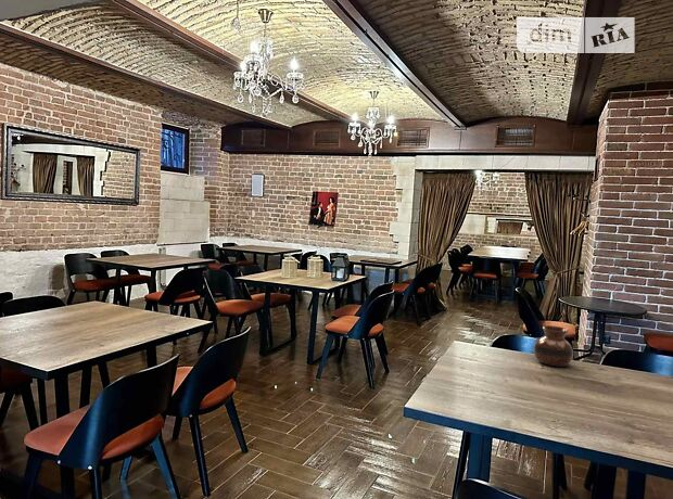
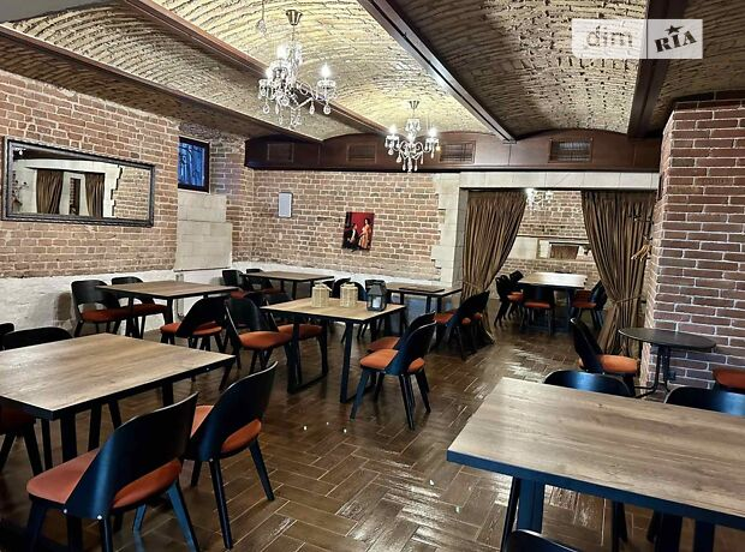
- vase [532,324,574,368]
